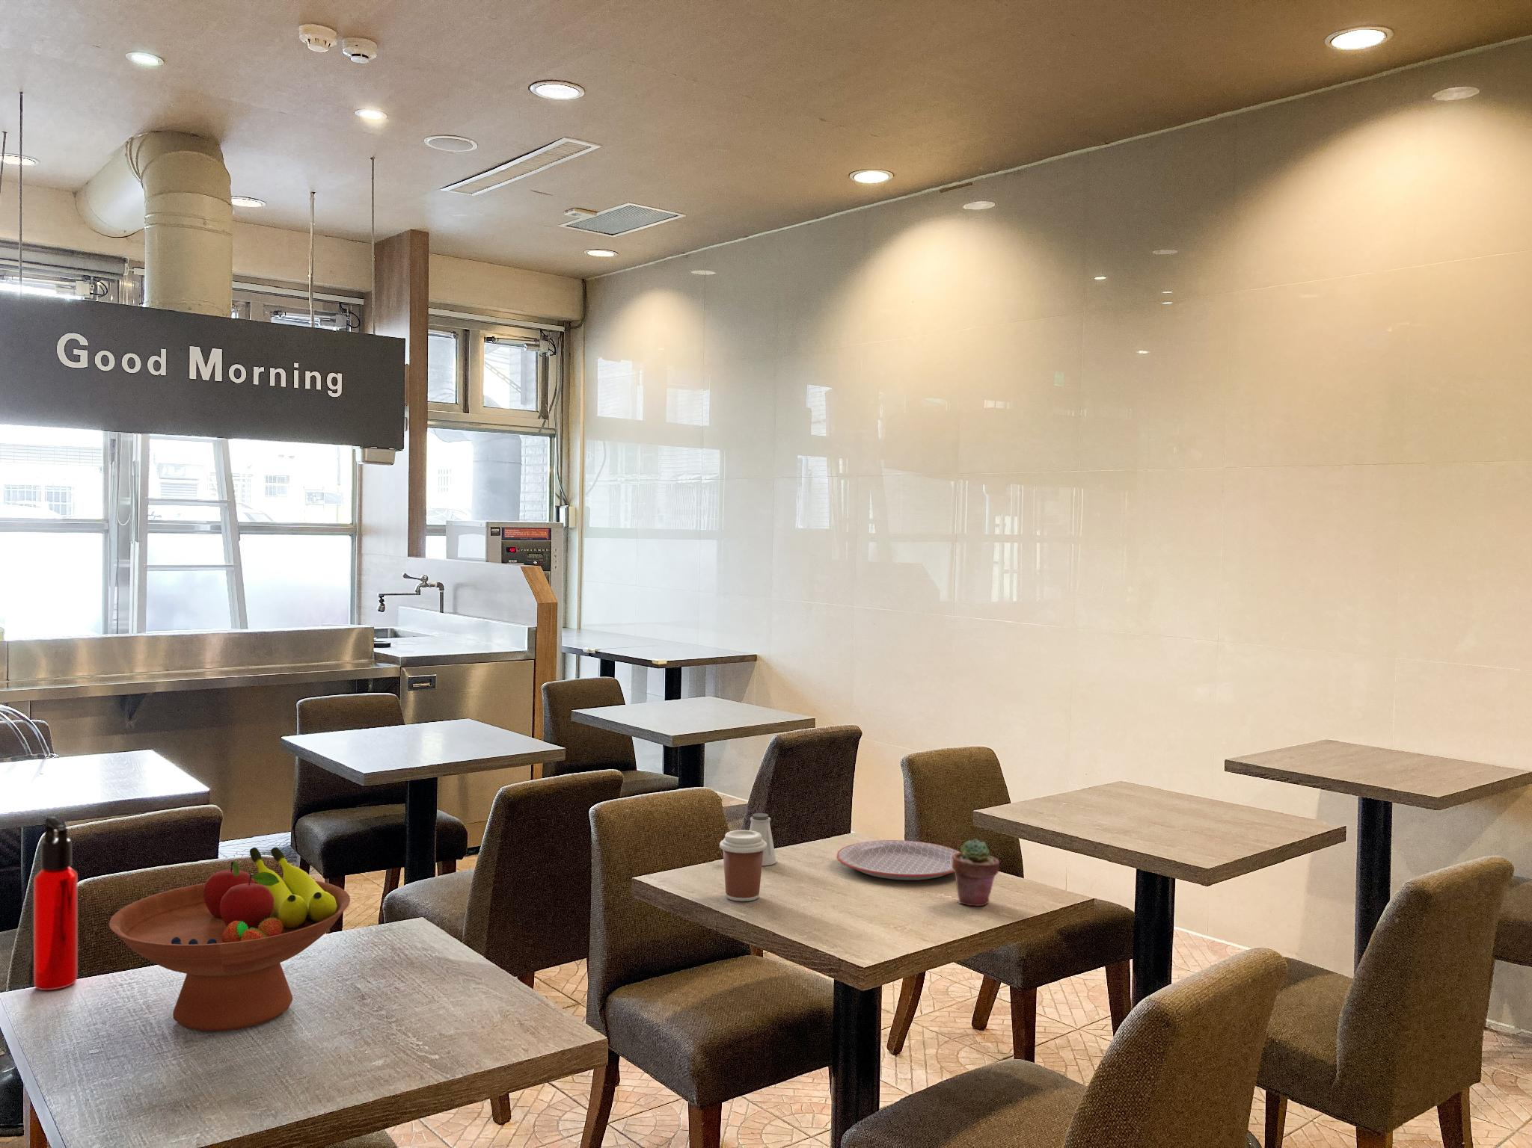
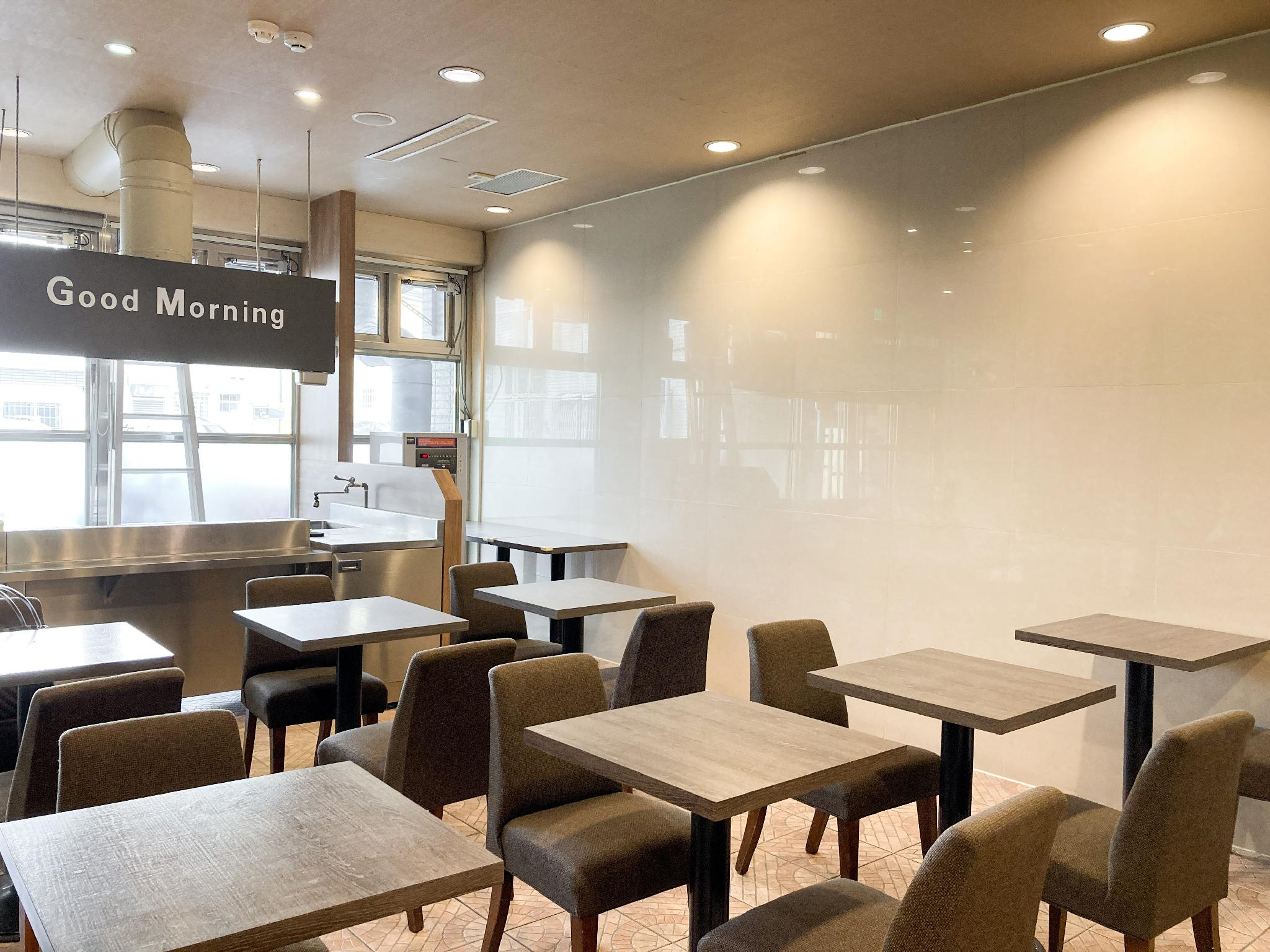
- fruit bowl [109,847,351,1032]
- water bottle [33,816,78,991]
- plate [836,839,960,882]
- potted succulent [952,838,1000,907]
- coffee cup [719,830,767,902]
- saltshaker [749,813,777,866]
